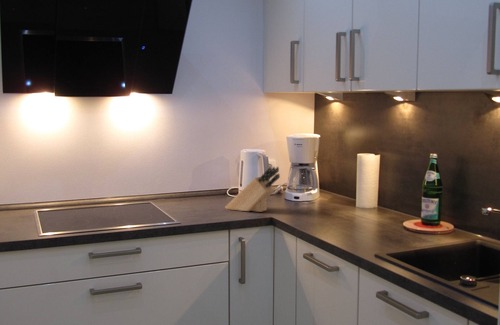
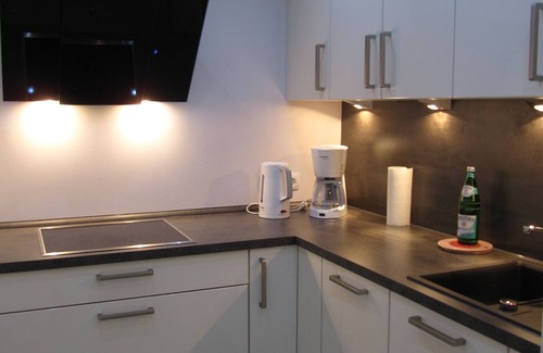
- knife block [224,166,281,213]
